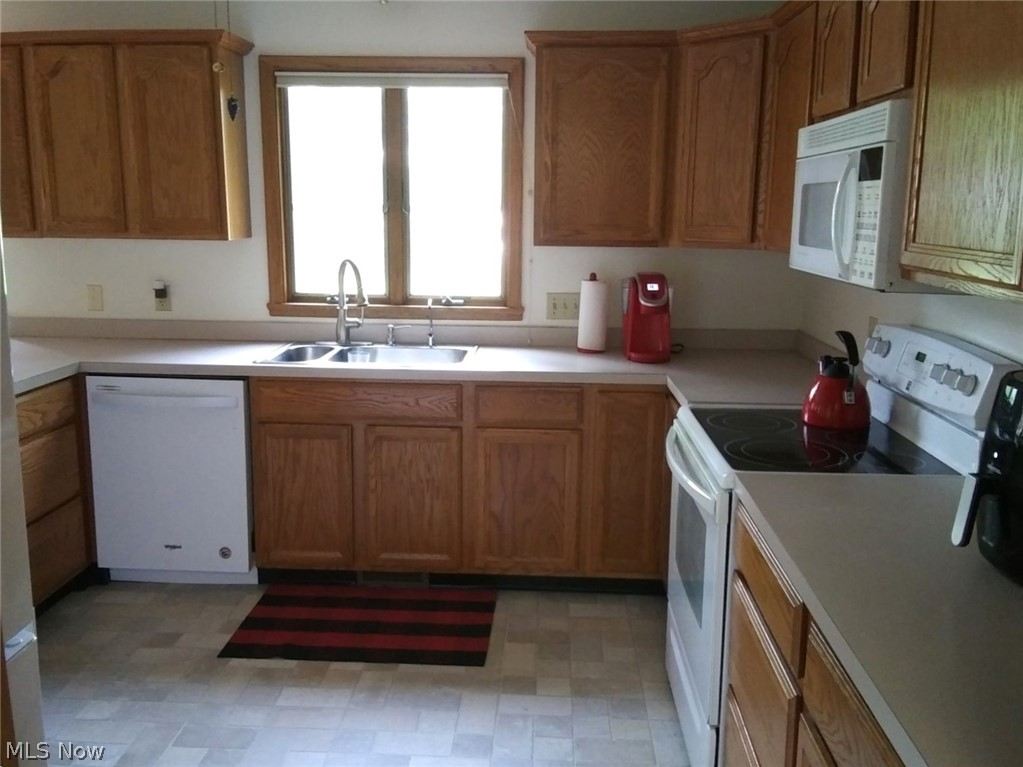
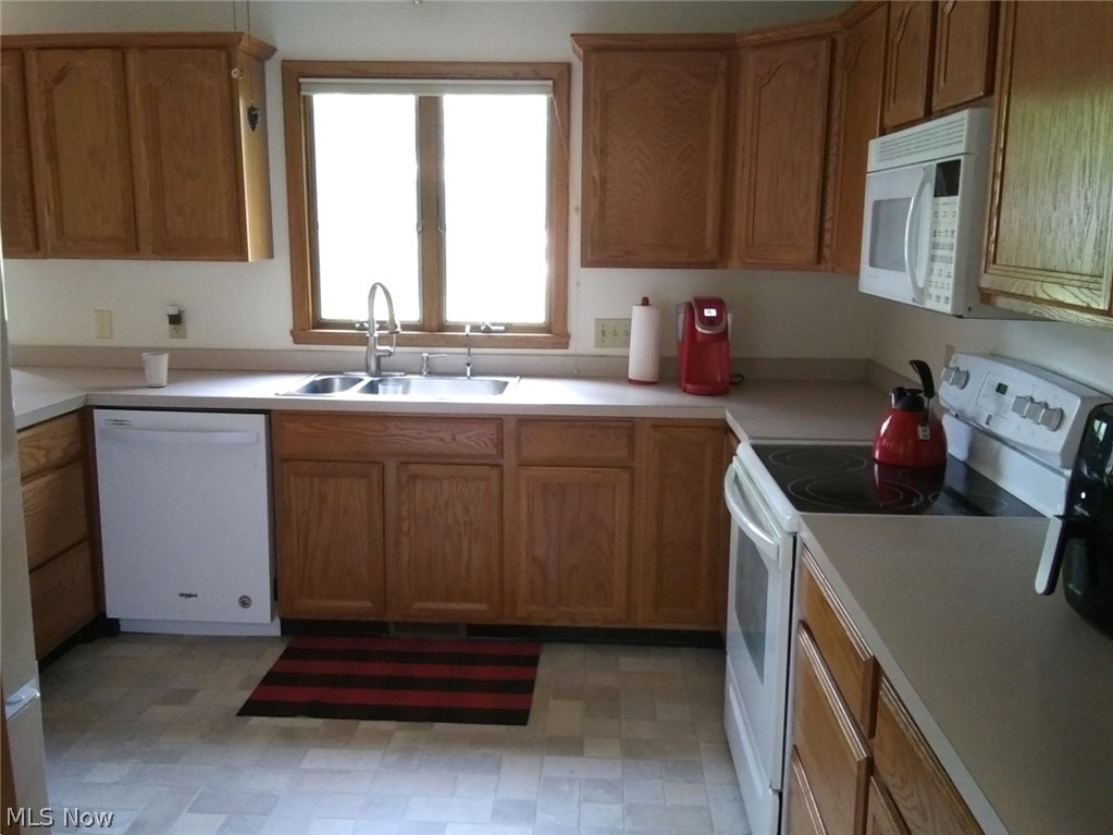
+ dixie cup [140,352,170,388]
